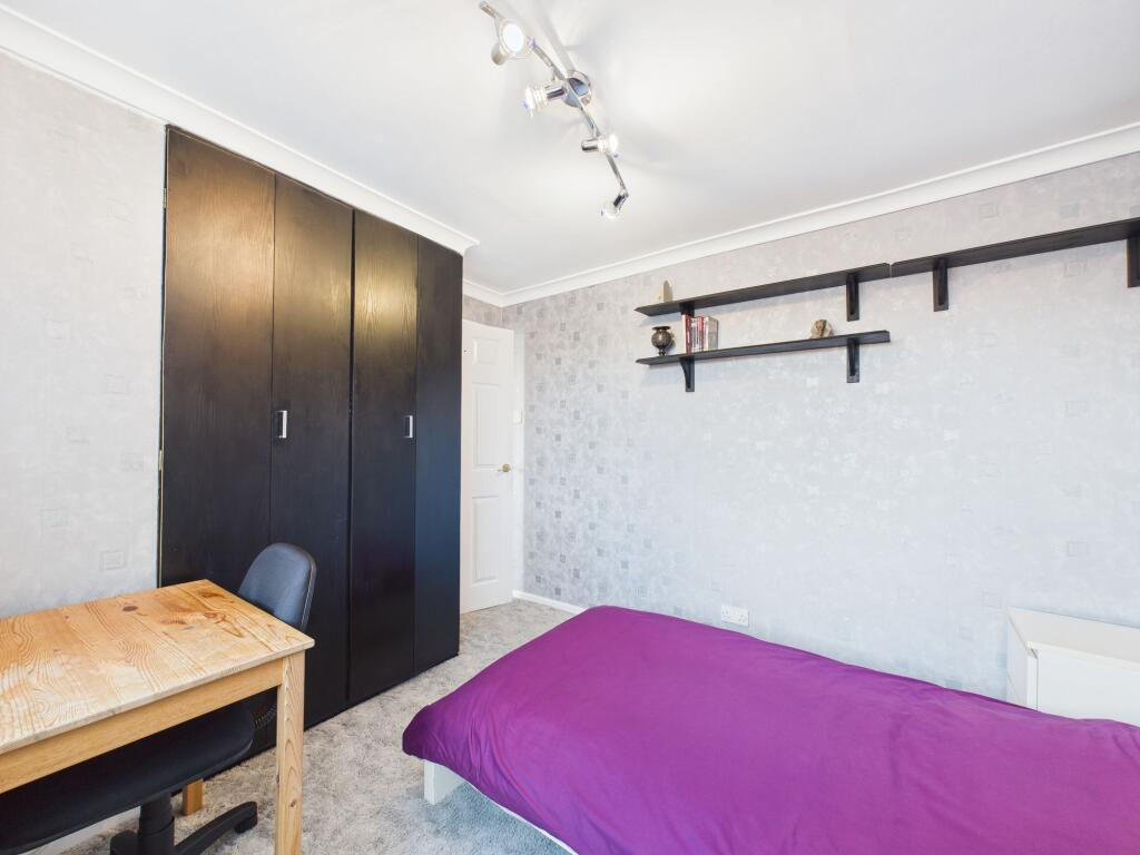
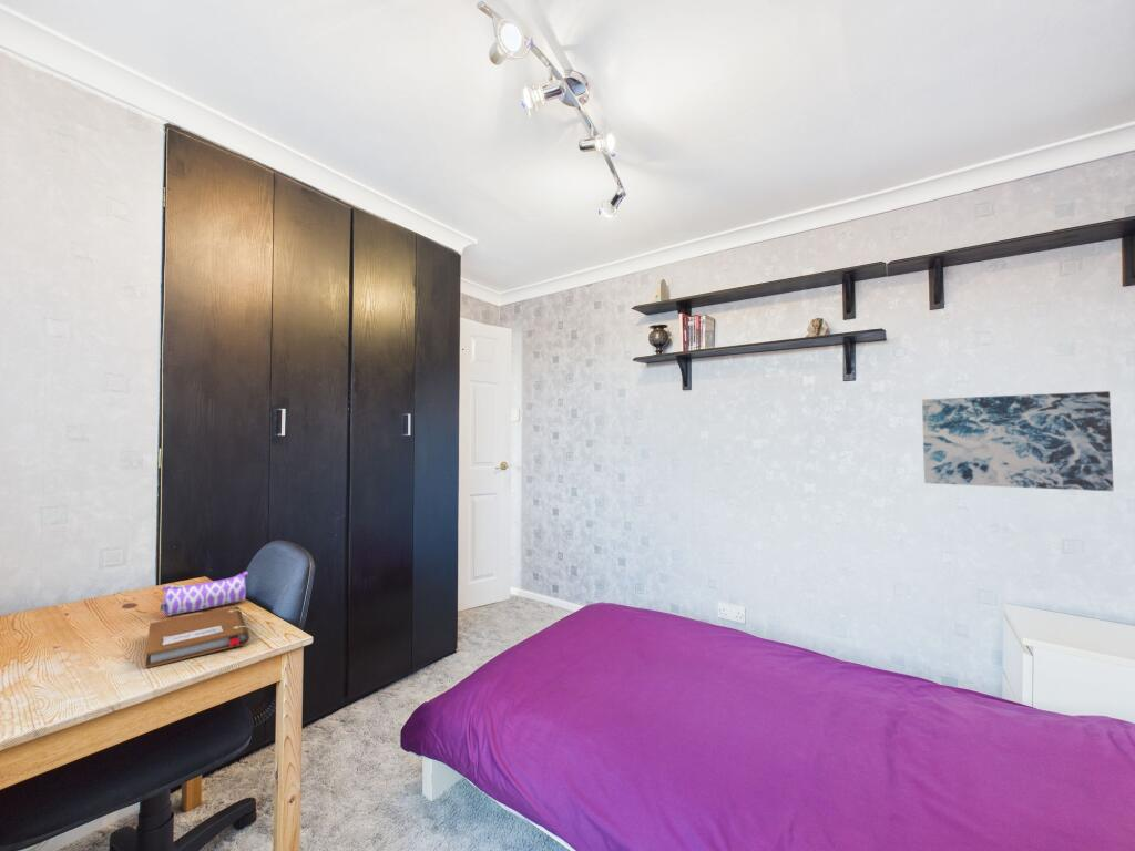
+ wall art [921,390,1114,492]
+ pencil case [160,571,249,617]
+ notebook [144,606,250,669]
